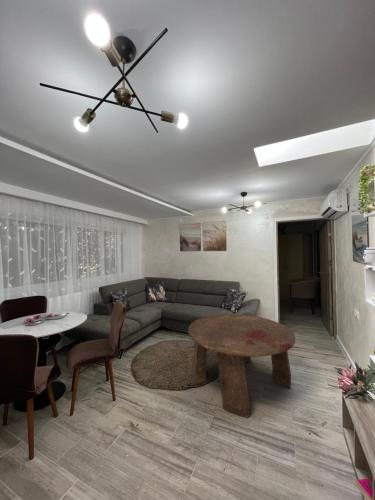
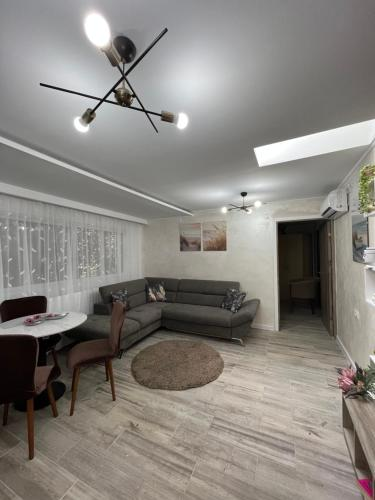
- coffee table [187,313,296,419]
